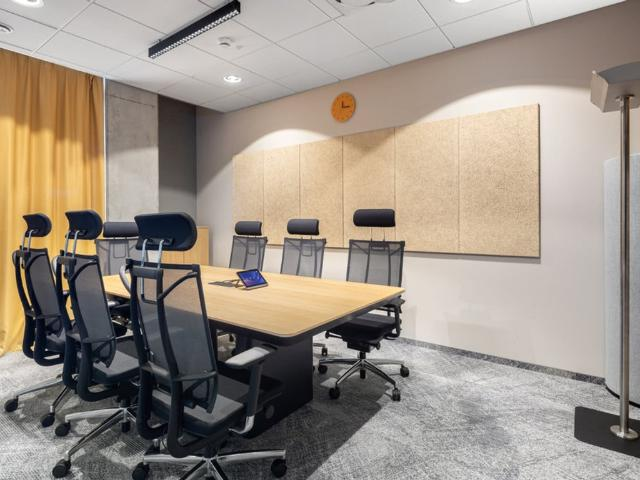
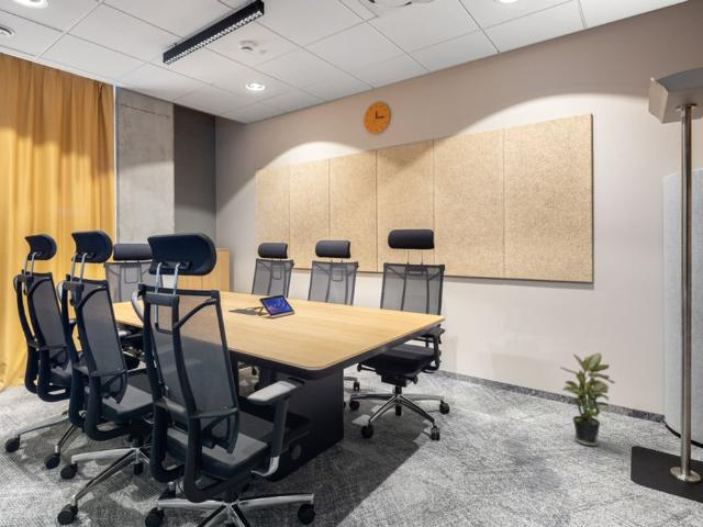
+ potted plant [559,352,616,447]
